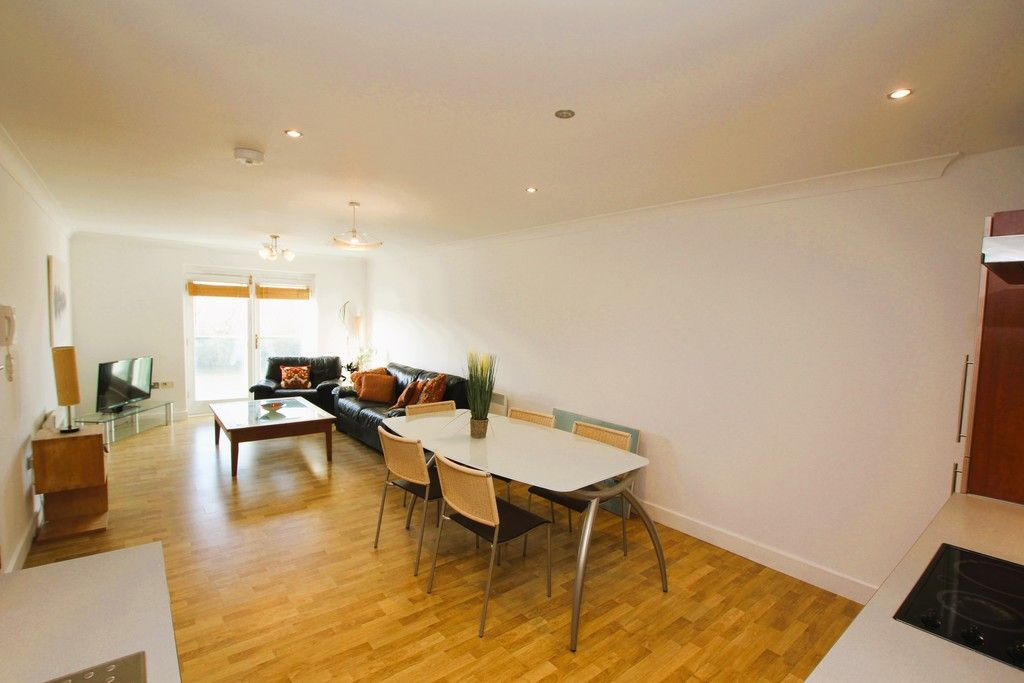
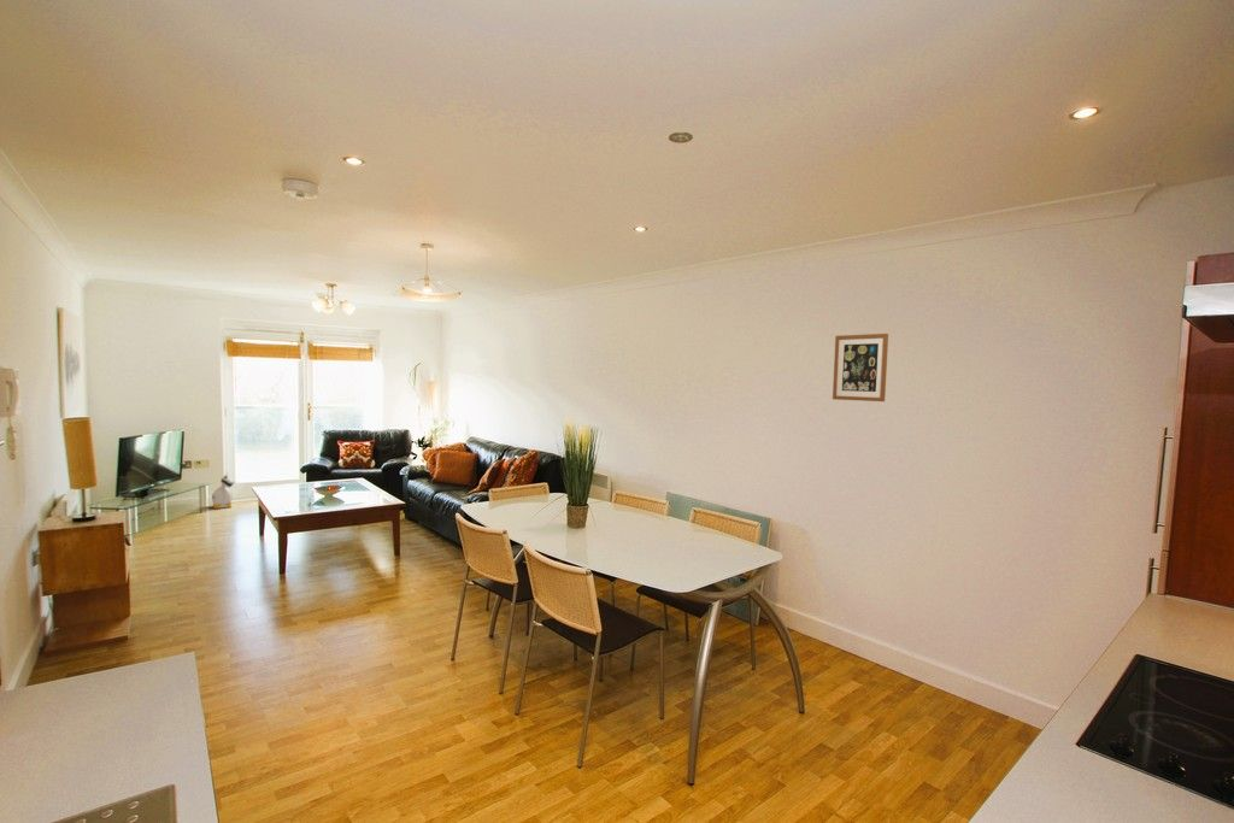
+ bag [211,474,235,510]
+ wall art [832,333,889,402]
